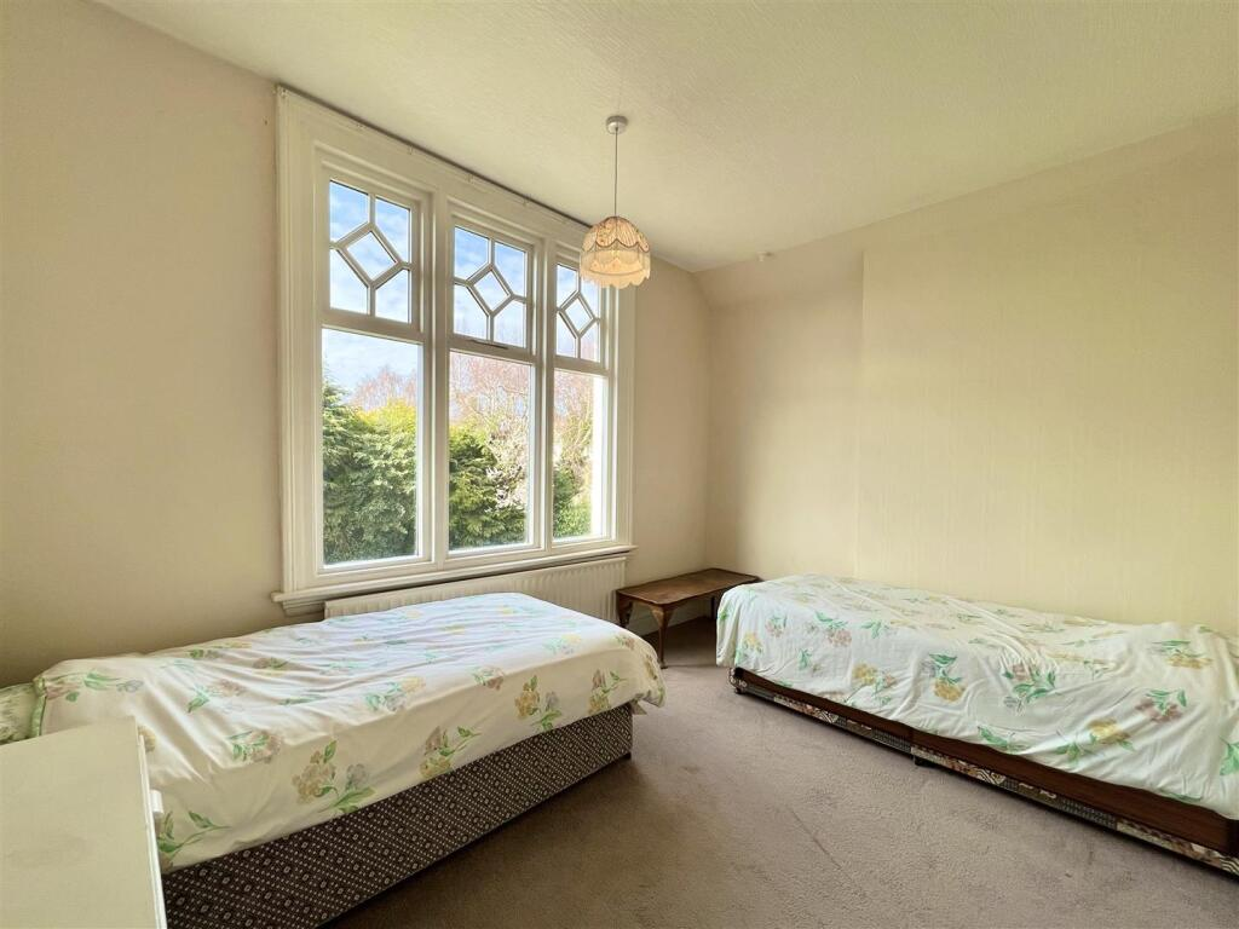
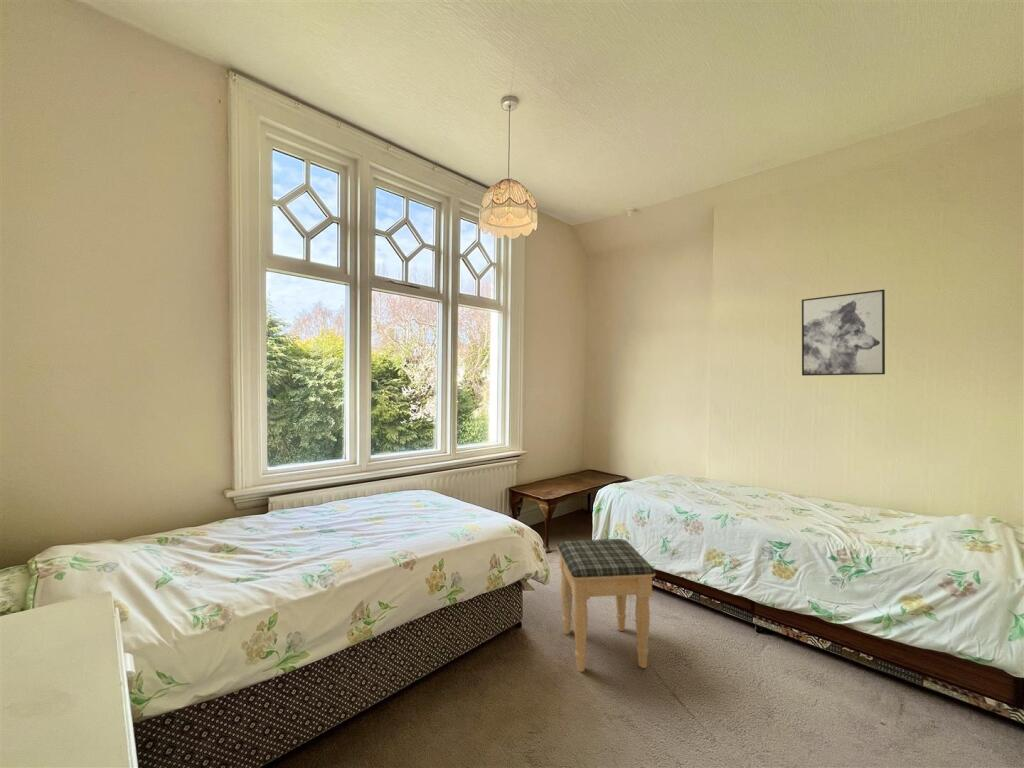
+ wall art [801,288,886,377]
+ footstool [556,538,656,673]
